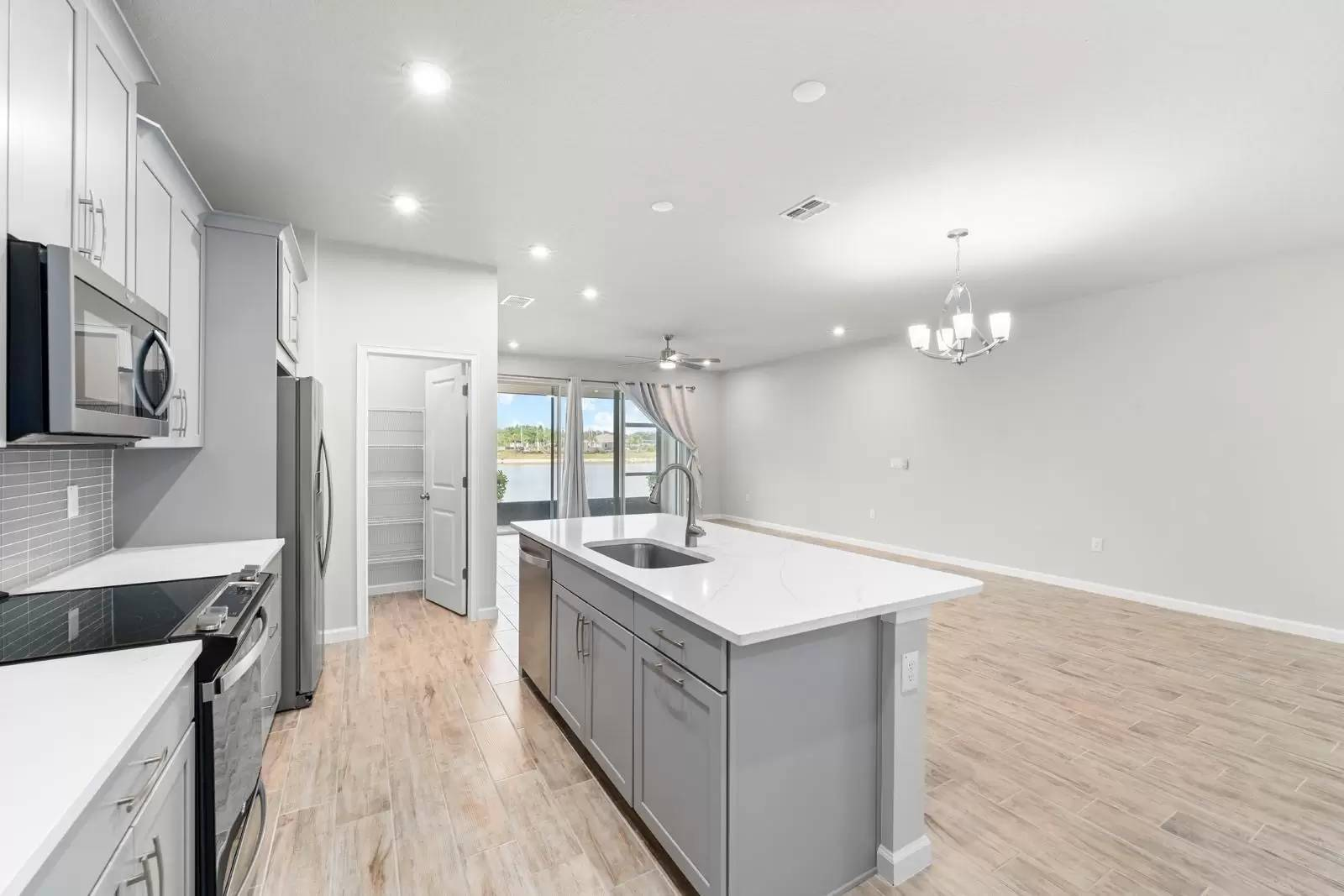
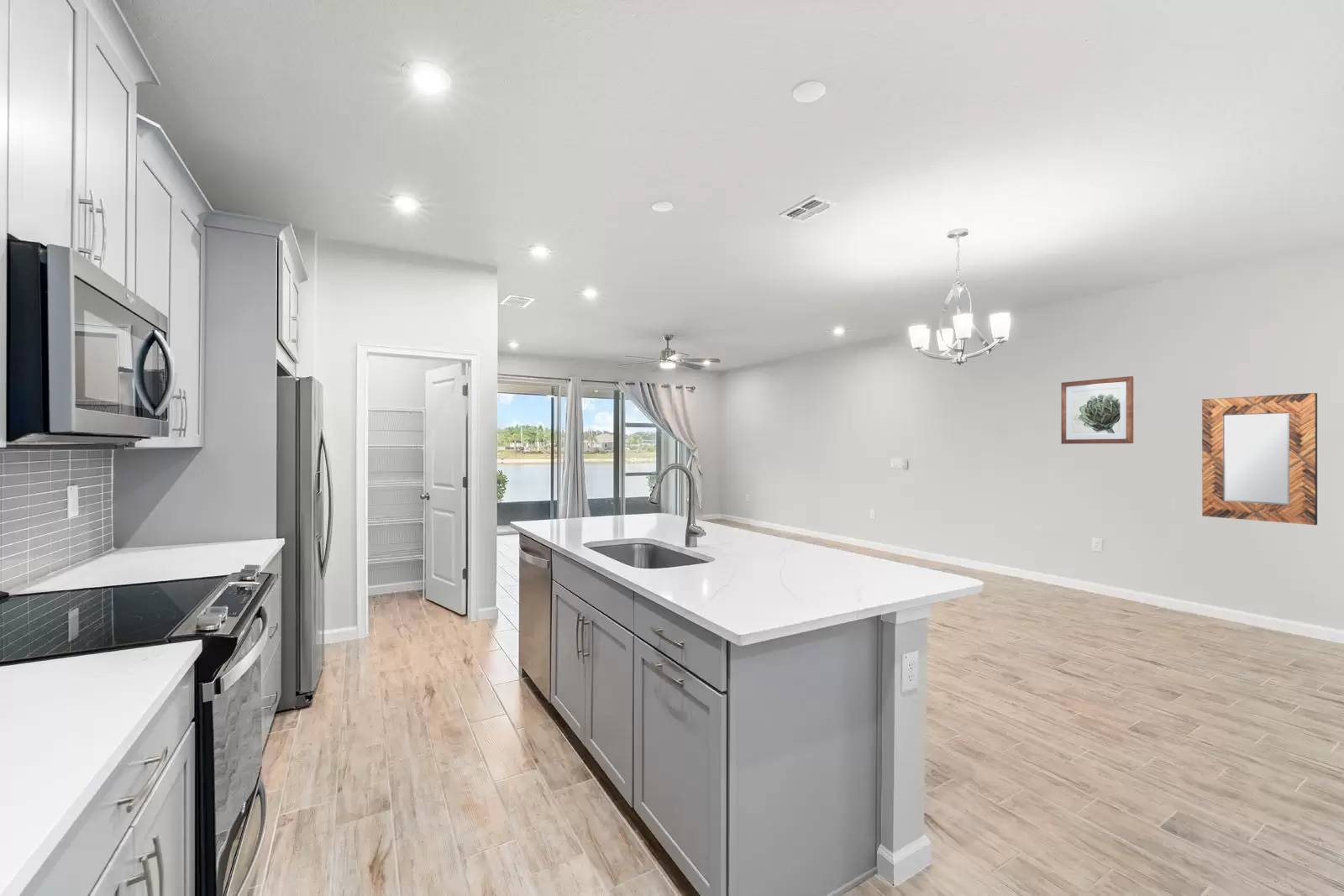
+ wall art [1060,375,1134,445]
+ home mirror [1201,392,1318,526]
